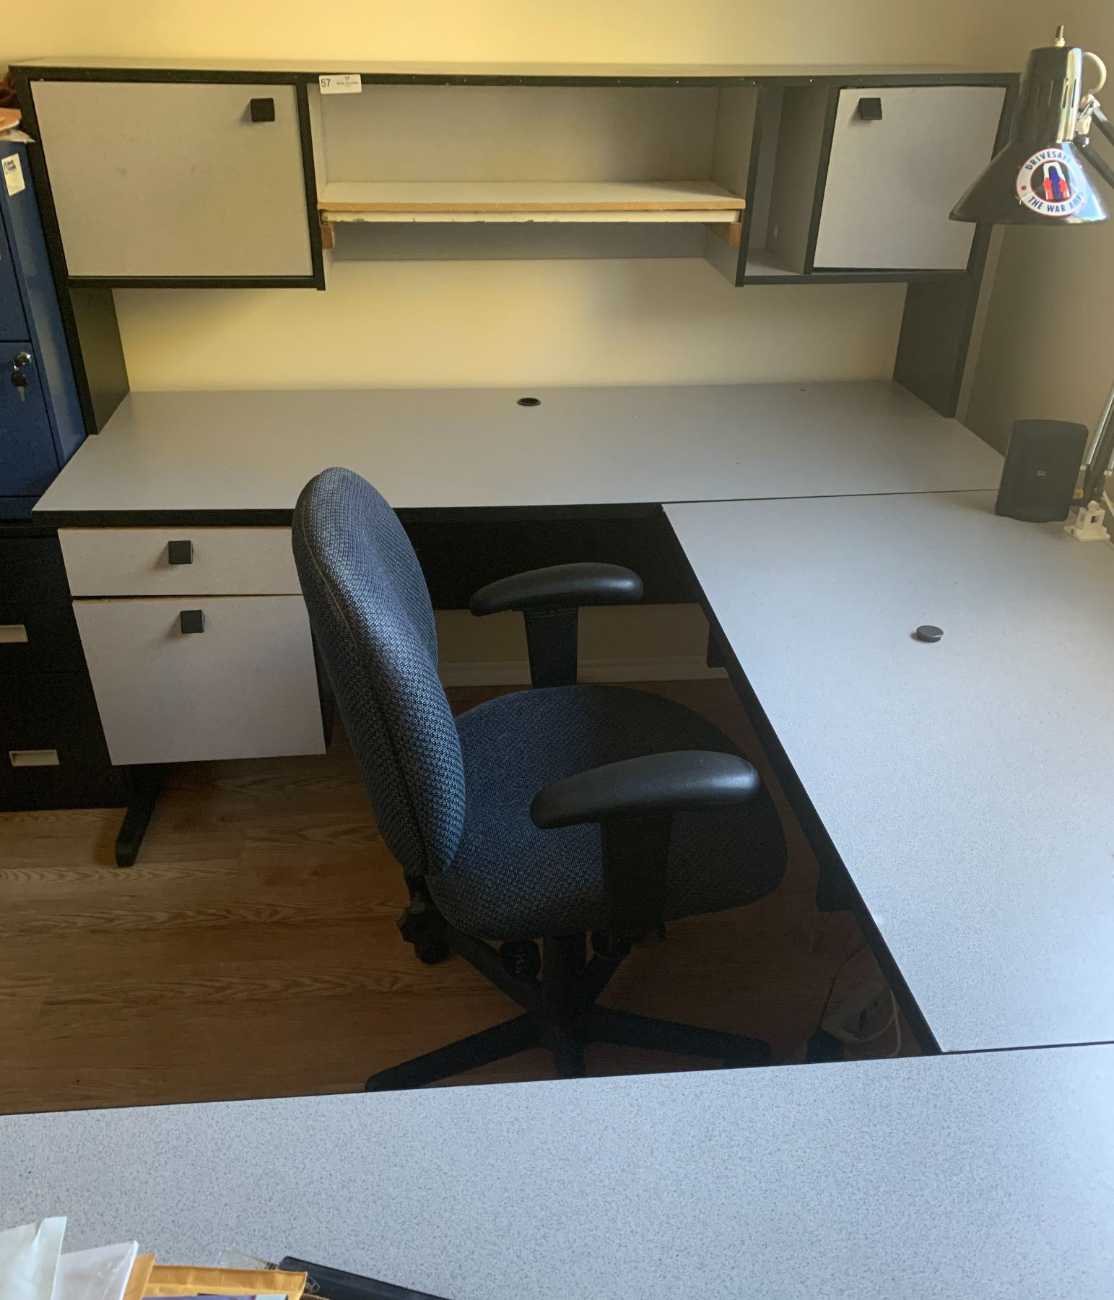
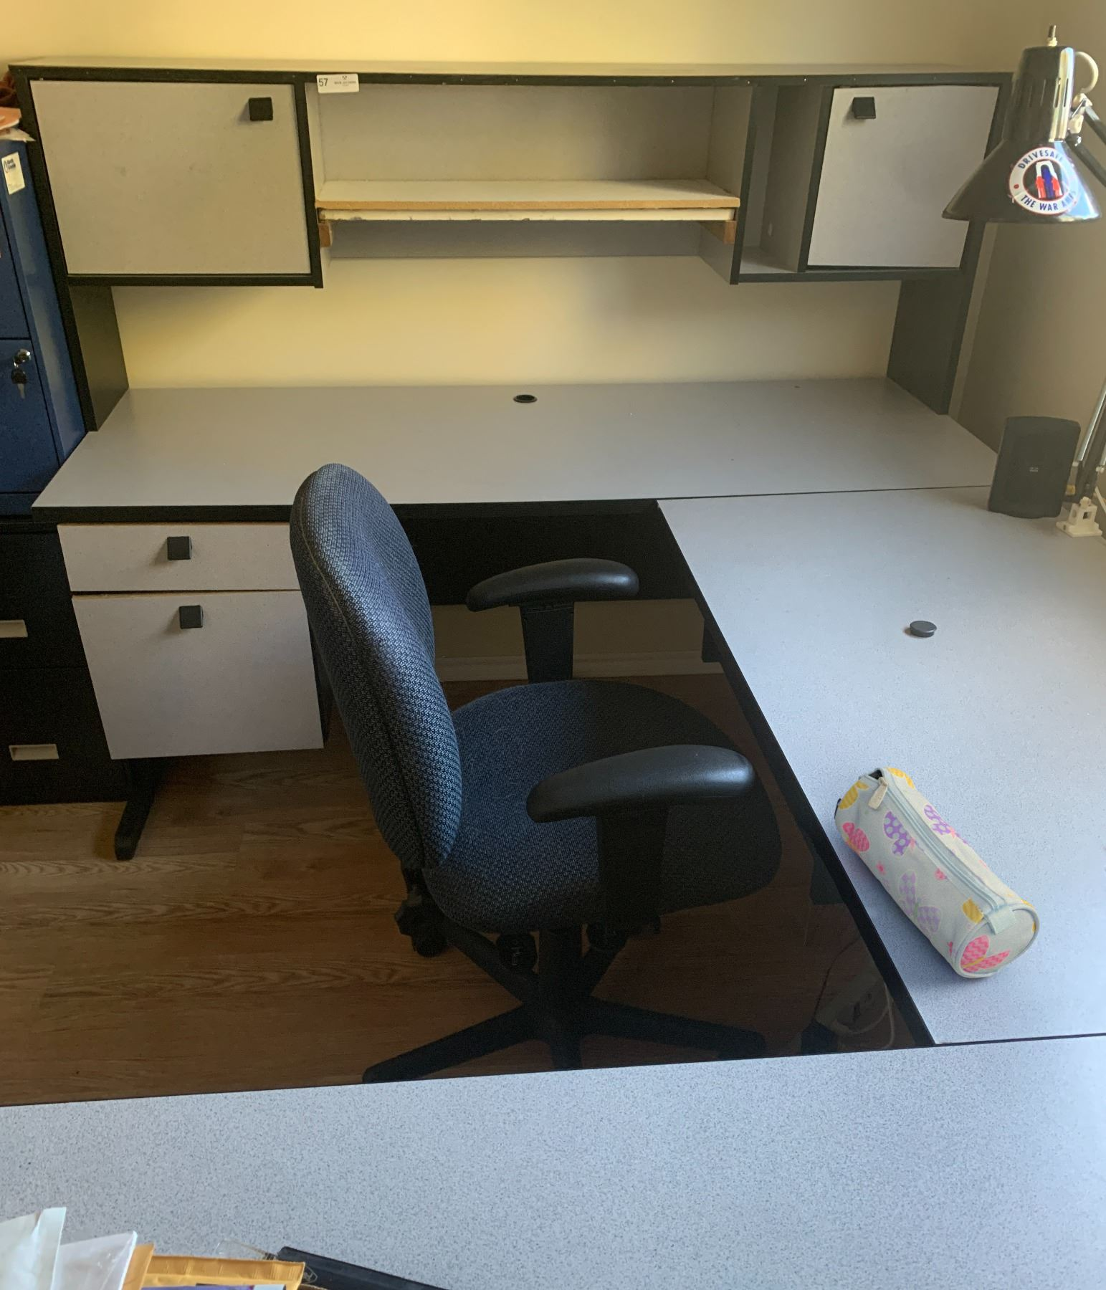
+ pencil case [834,766,1041,978]
